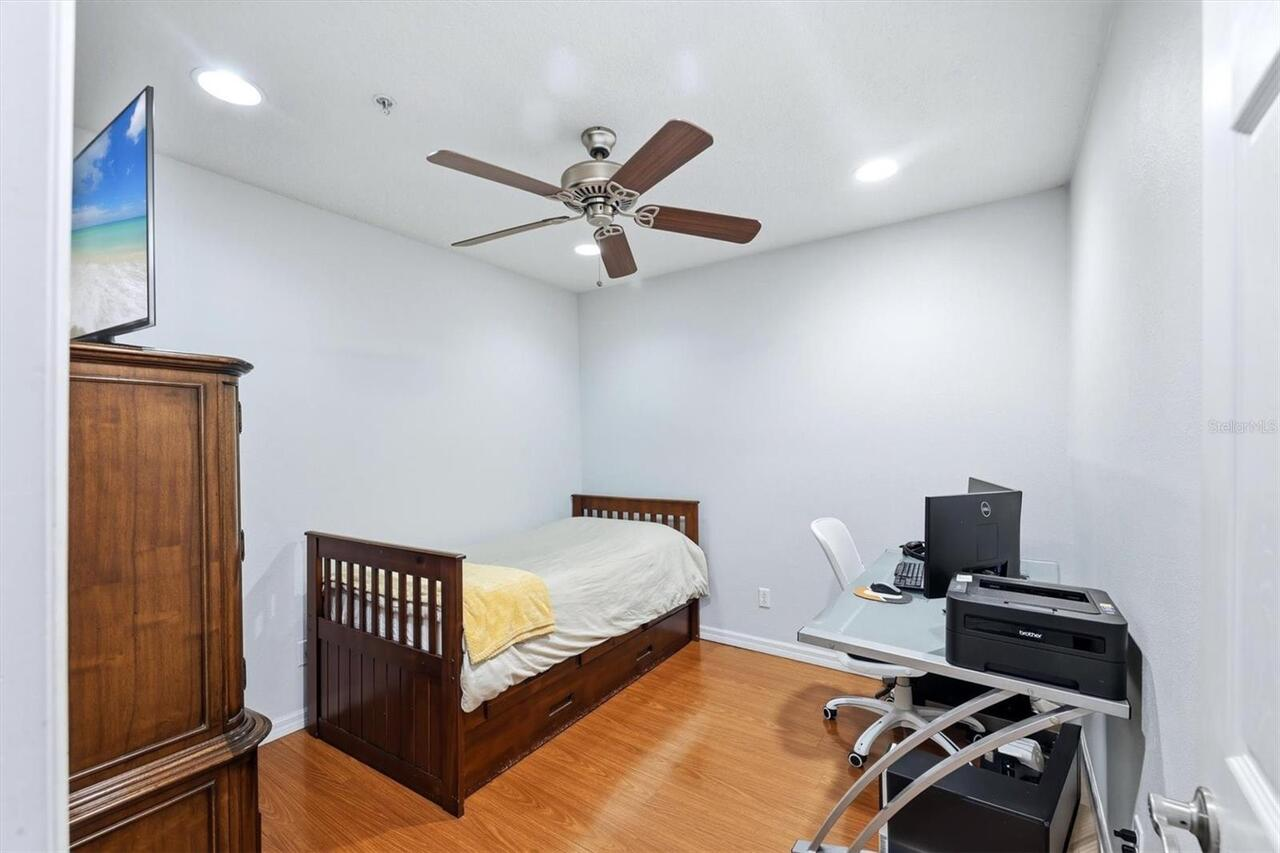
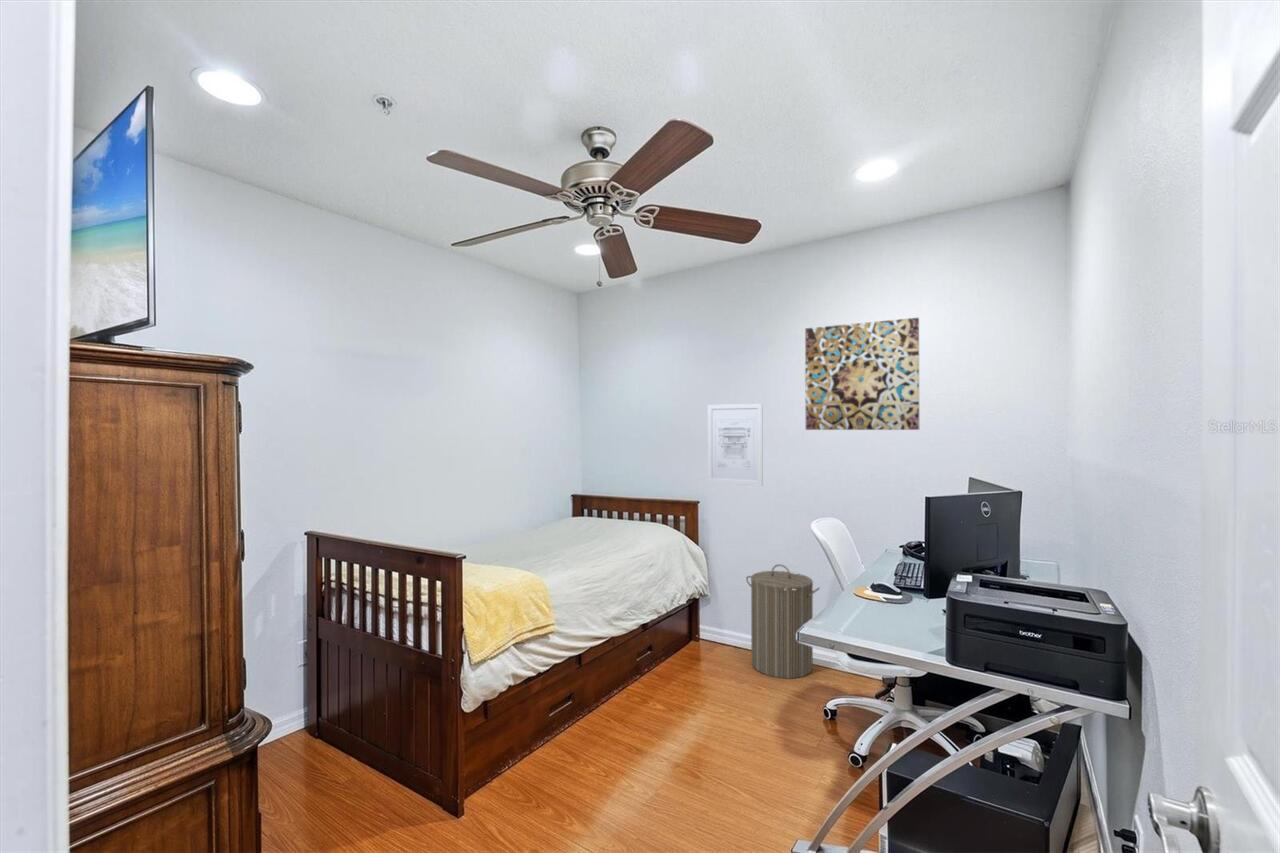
+ wall art [707,402,764,487]
+ laundry hamper [745,563,821,680]
+ wall art [804,317,920,431]
